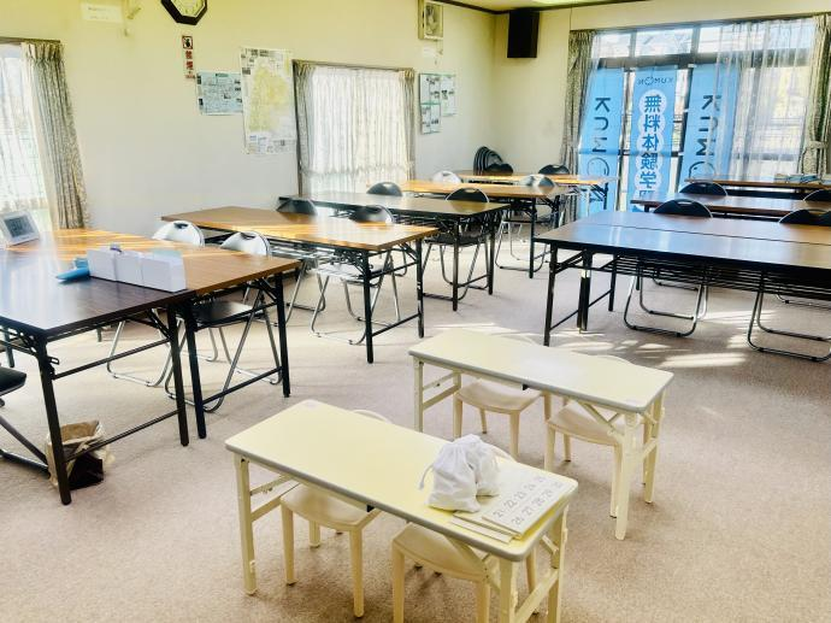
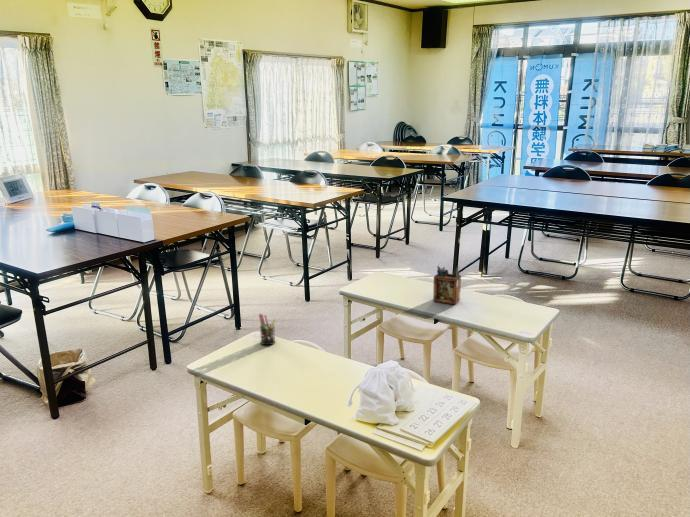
+ pen holder [258,313,277,346]
+ desk organizer [432,265,462,305]
